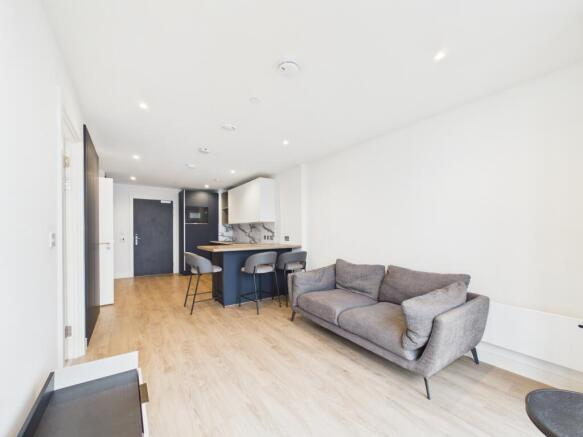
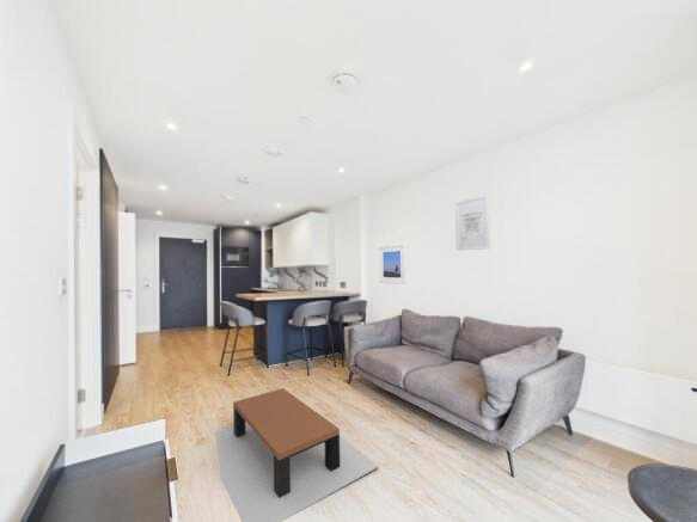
+ wall art [454,192,491,252]
+ coffee table [214,387,380,522]
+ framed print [378,244,408,285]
